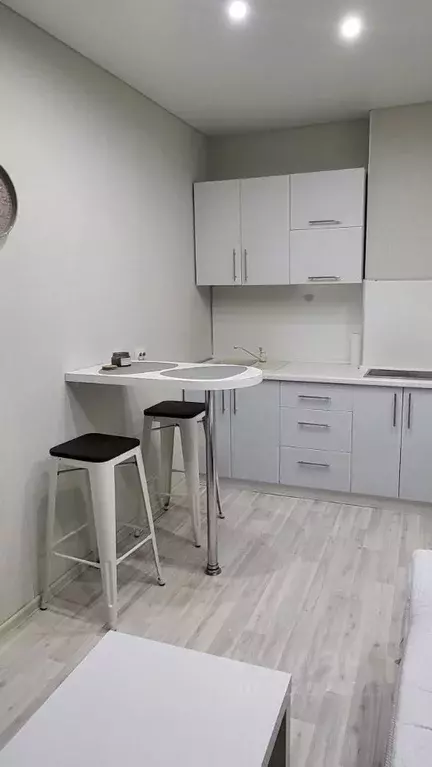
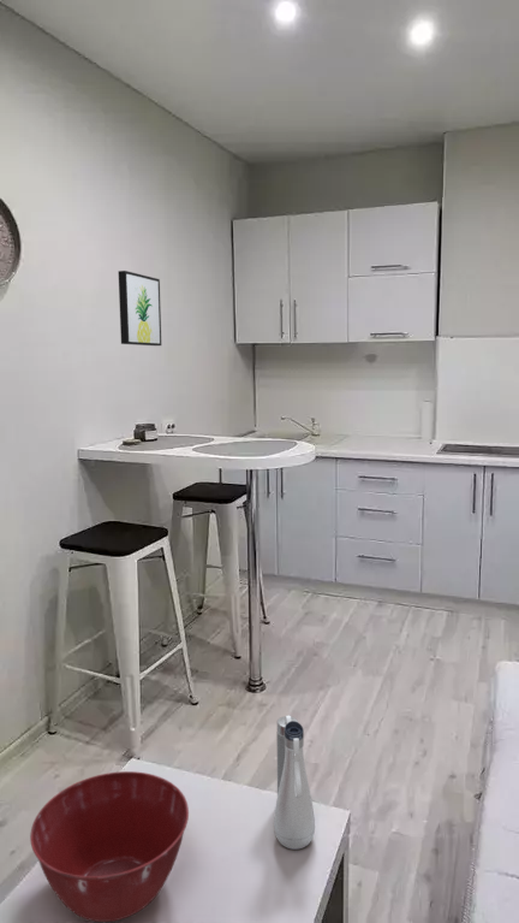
+ wall art [118,270,162,347]
+ water bottle [273,715,316,851]
+ mixing bowl [29,770,190,923]
